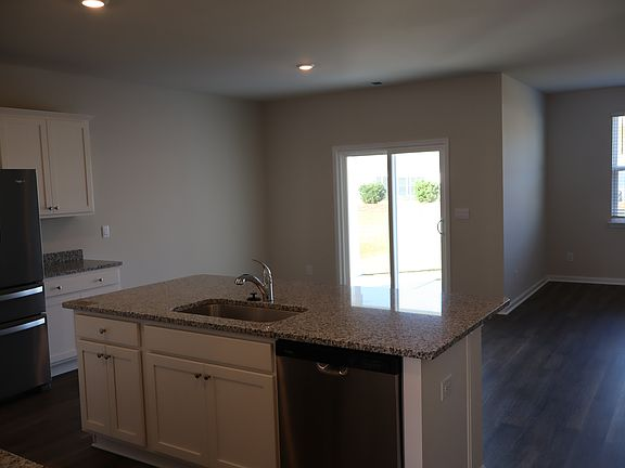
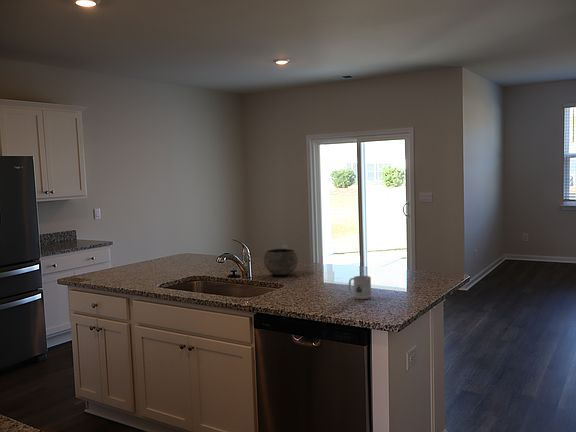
+ bowl [263,248,299,276]
+ mug [348,275,372,300]
